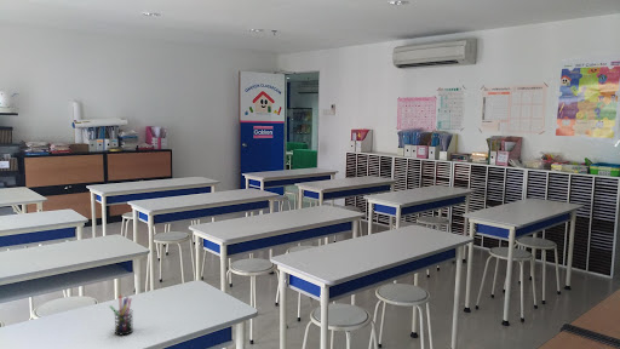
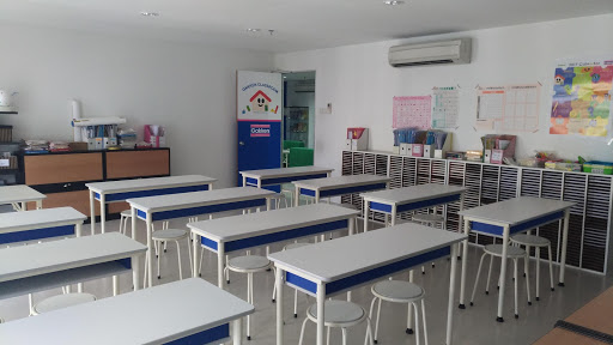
- pen holder [109,294,134,337]
